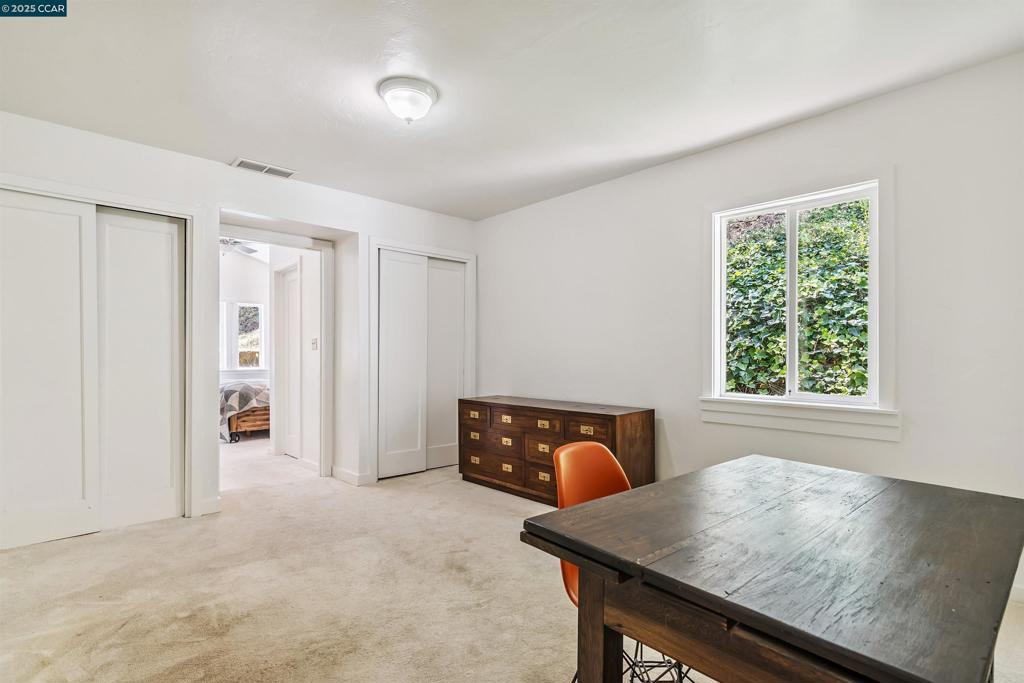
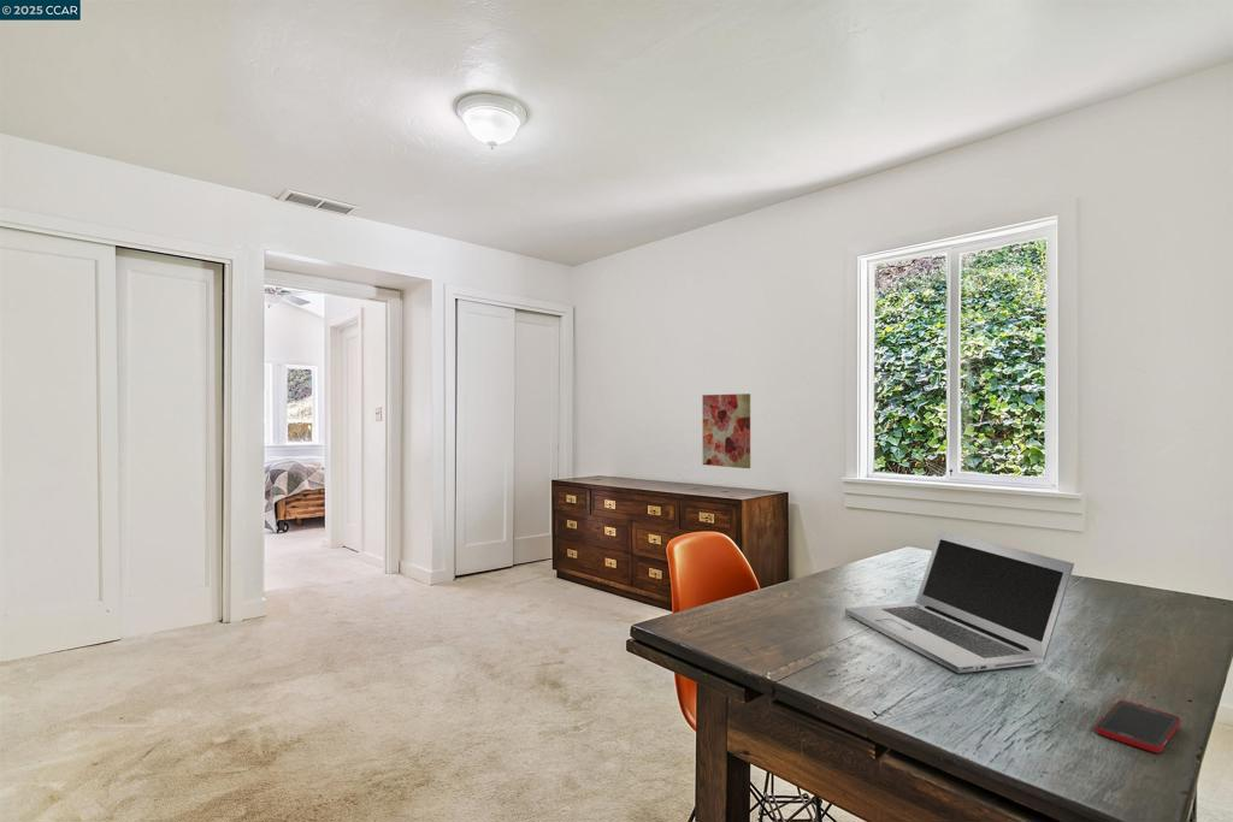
+ laptop [844,528,1075,674]
+ cell phone [1095,699,1181,755]
+ wall art [701,392,751,469]
